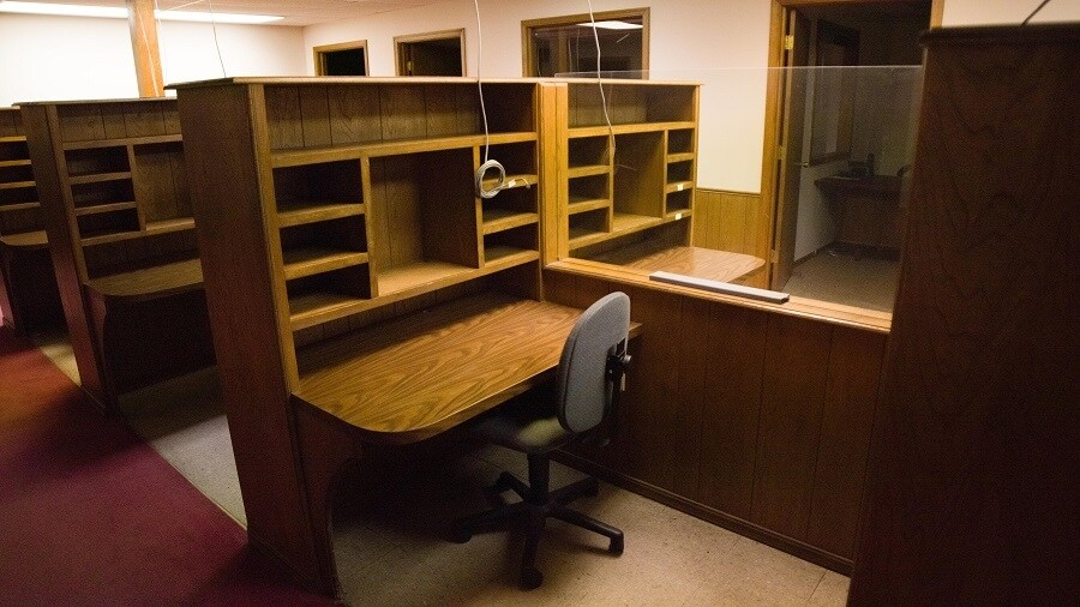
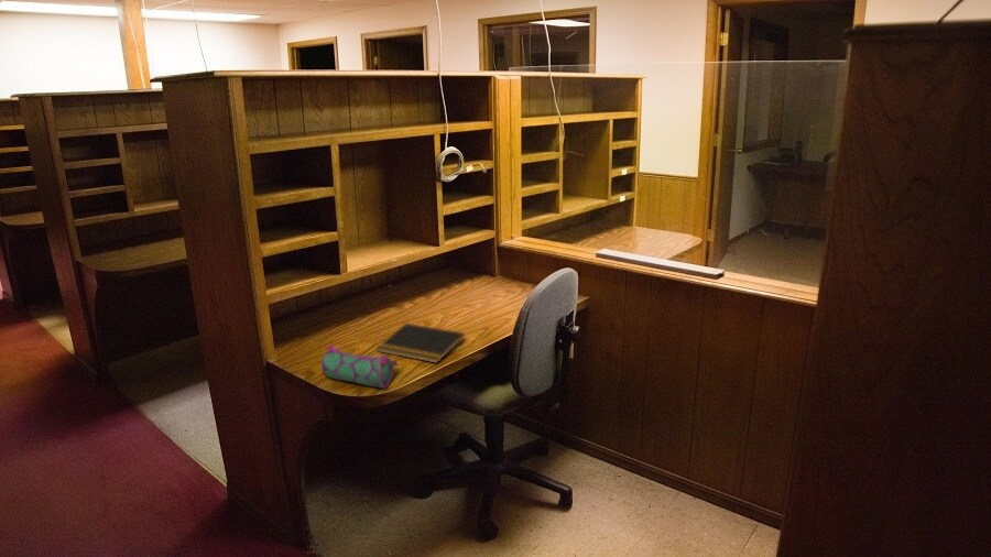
+ pencil case [320,343,399,390]
+ notepad [375,323,466,364]
